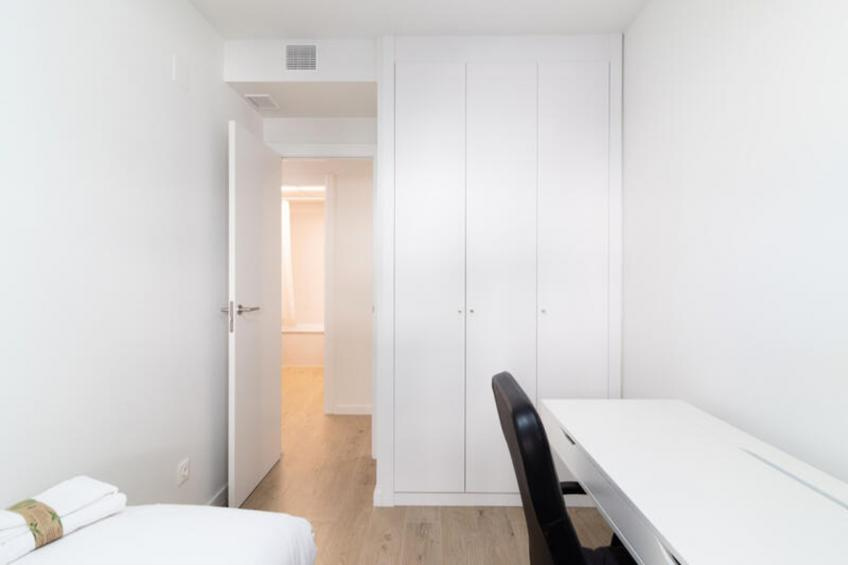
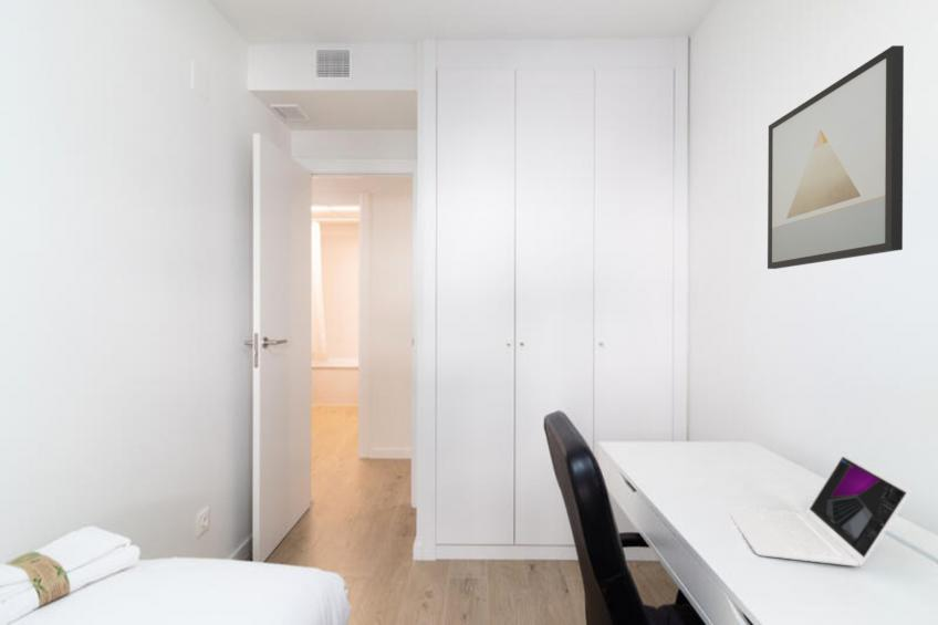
+ wall art [767,44,905,270]
+ laptop [723,452,911,567]
